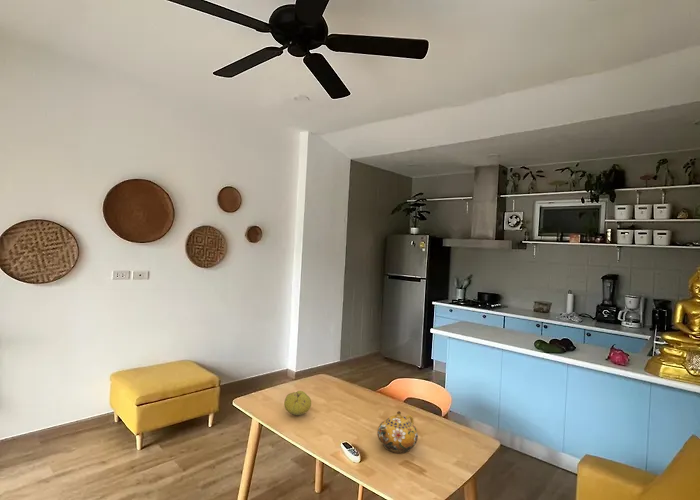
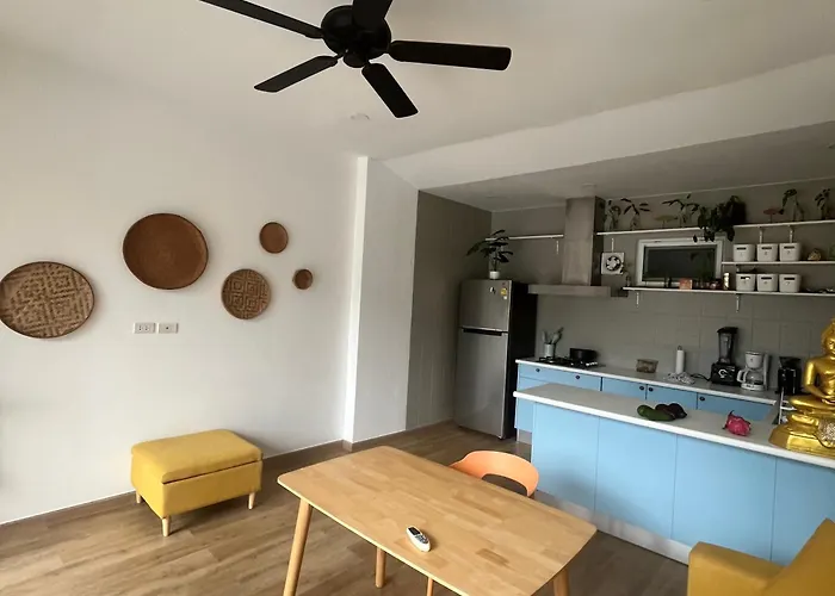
- teapot [376,410,419,454]
- fruit [283,390,312,416]
